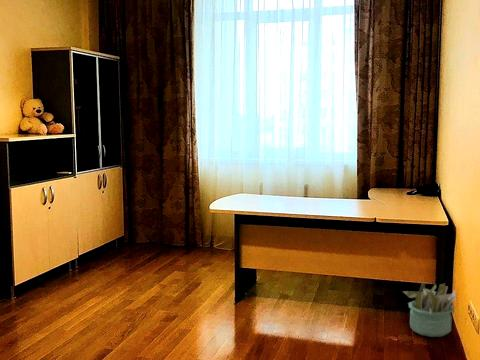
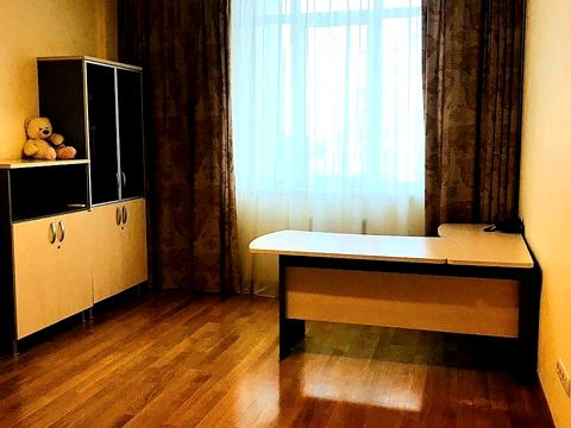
- decorative plant [402,281,457,338]
